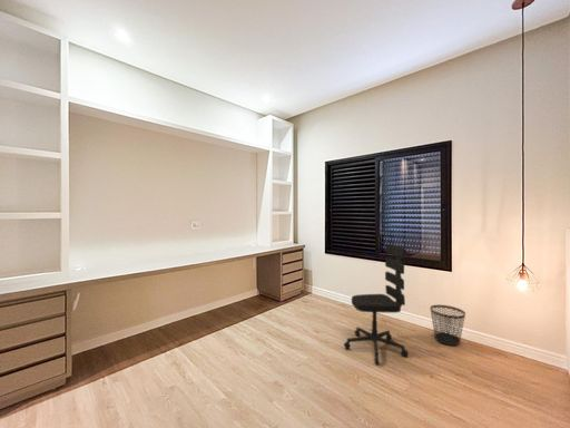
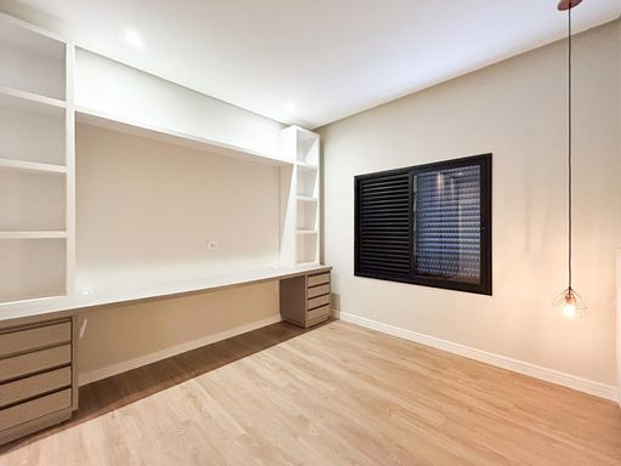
- office chair [343,243,410,364]
- wastebasket [429,304,466,347]
